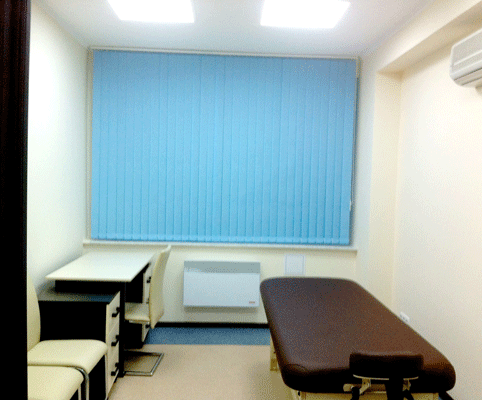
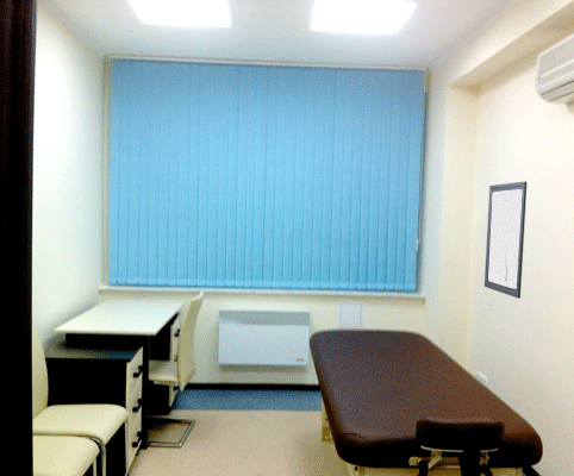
+ wall art [483,181,528,300]
